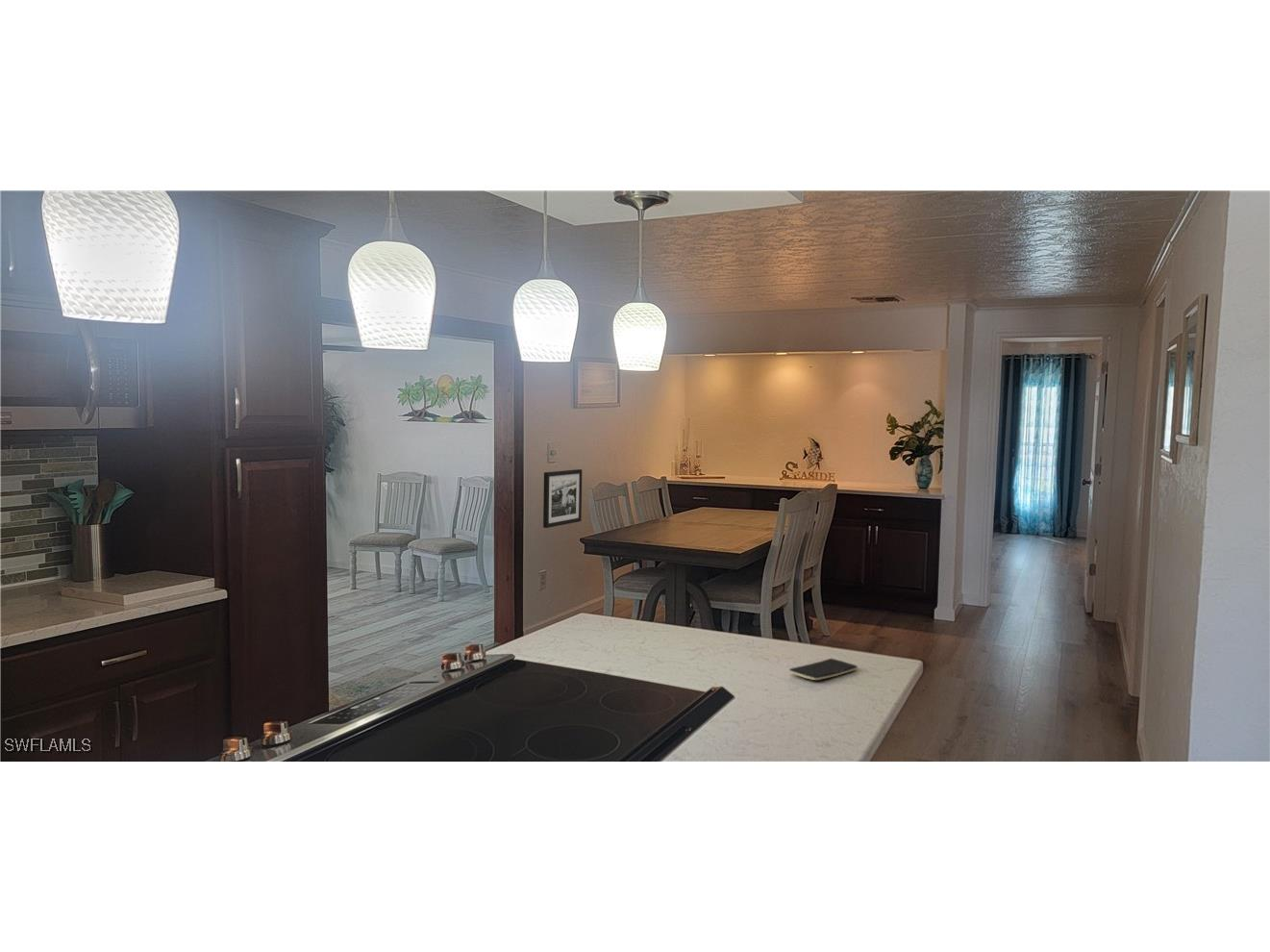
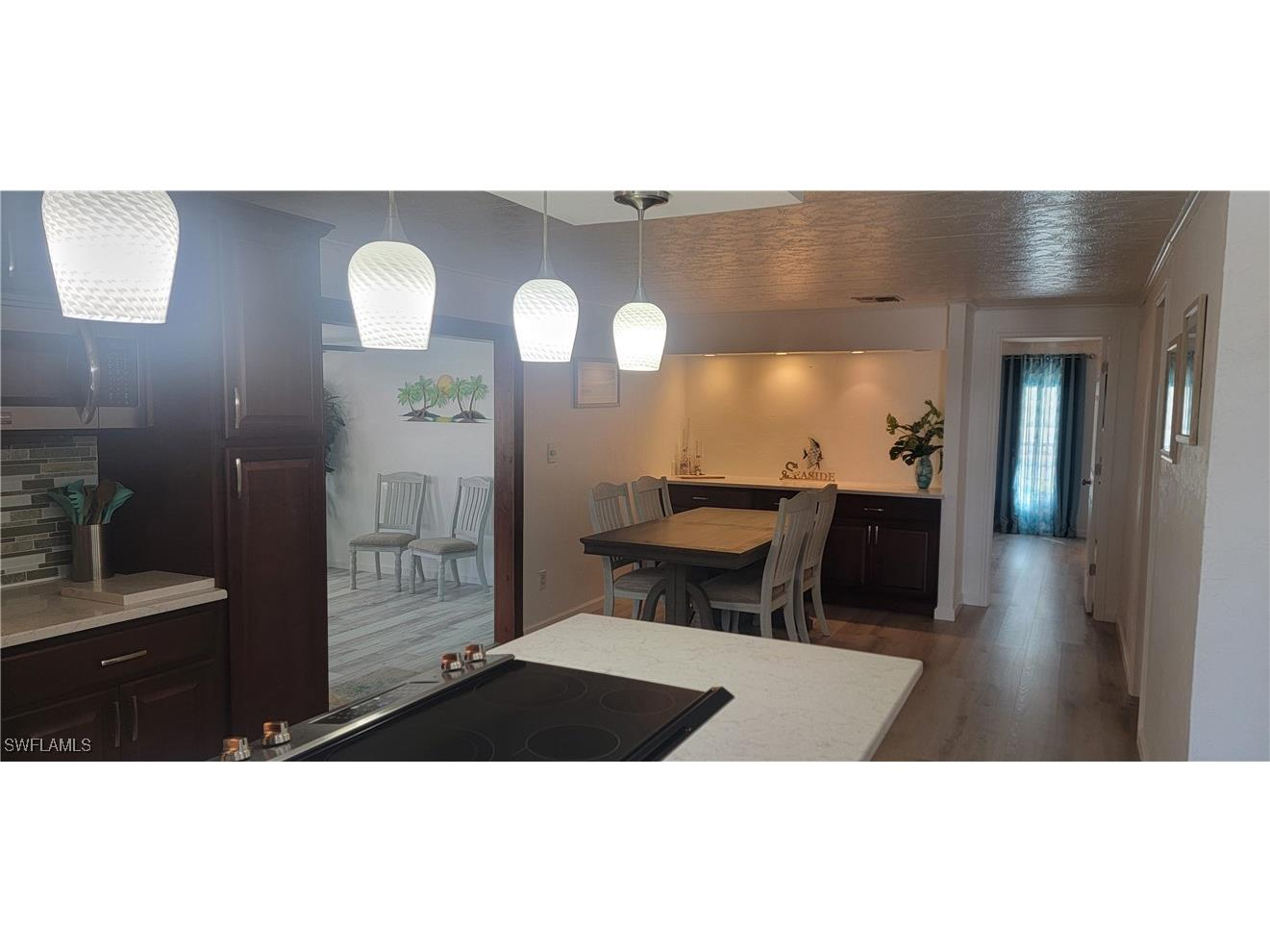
- smartphone [788,658,859,681]
- picture frame [542,468,584,529]
